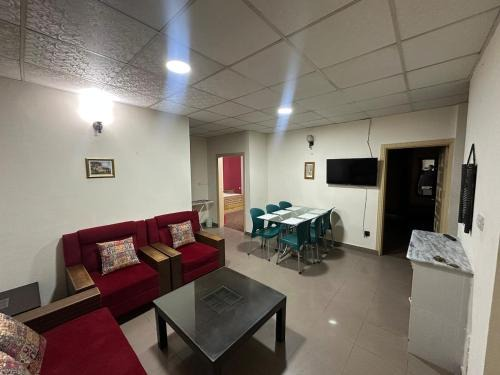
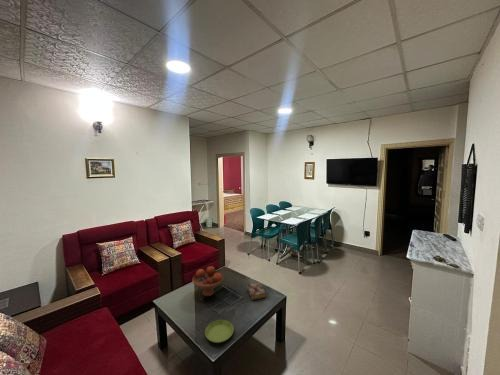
+ fruit bowl [191,265,225,297]
+ book [246,282,267,301]
+ saucer [204,319,235,344]
